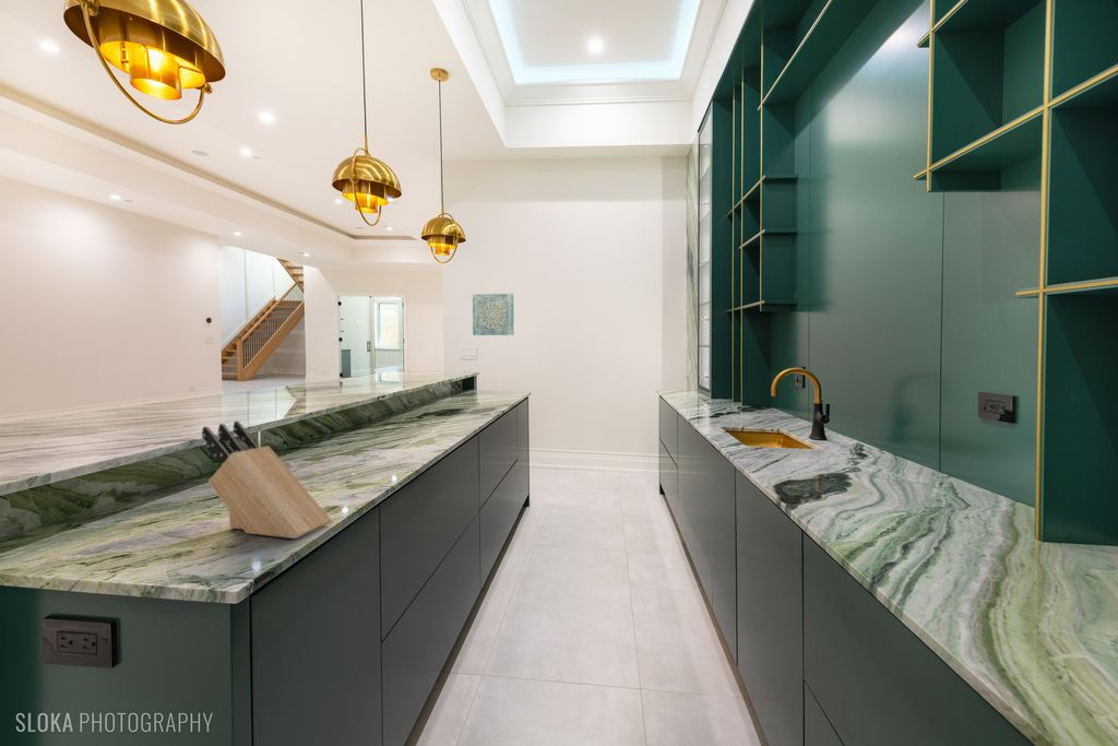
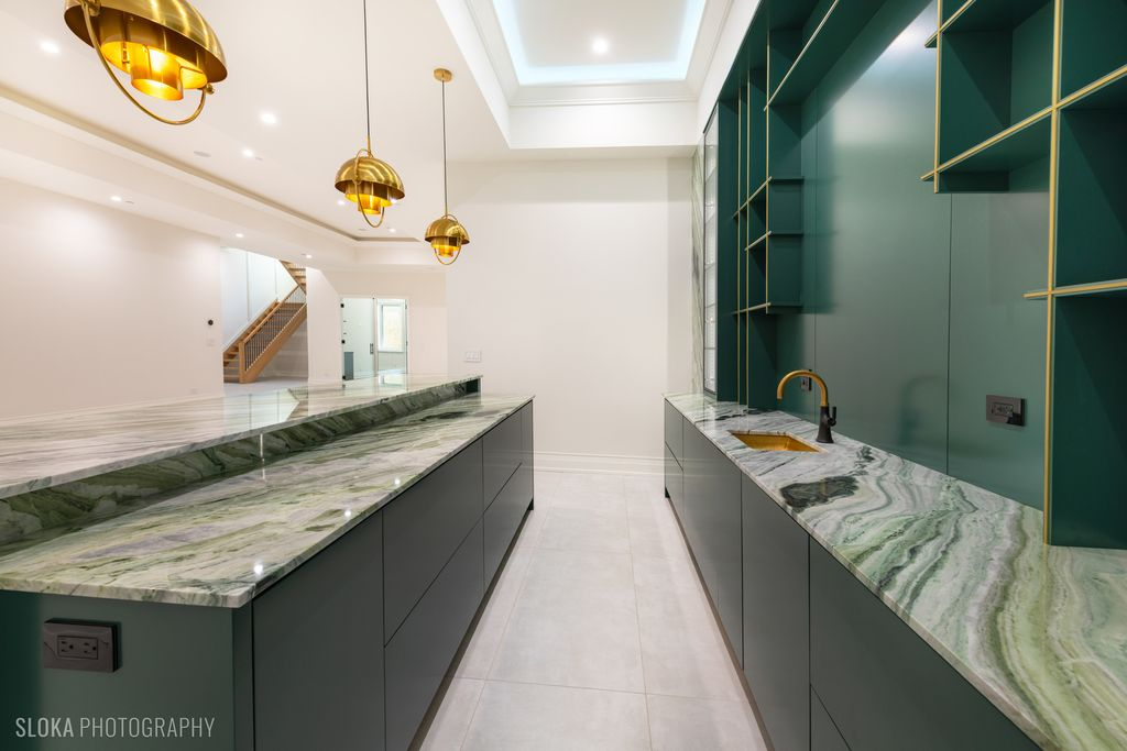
- knife block [201,421,332,540]
- wall art [472,293,514,336]
